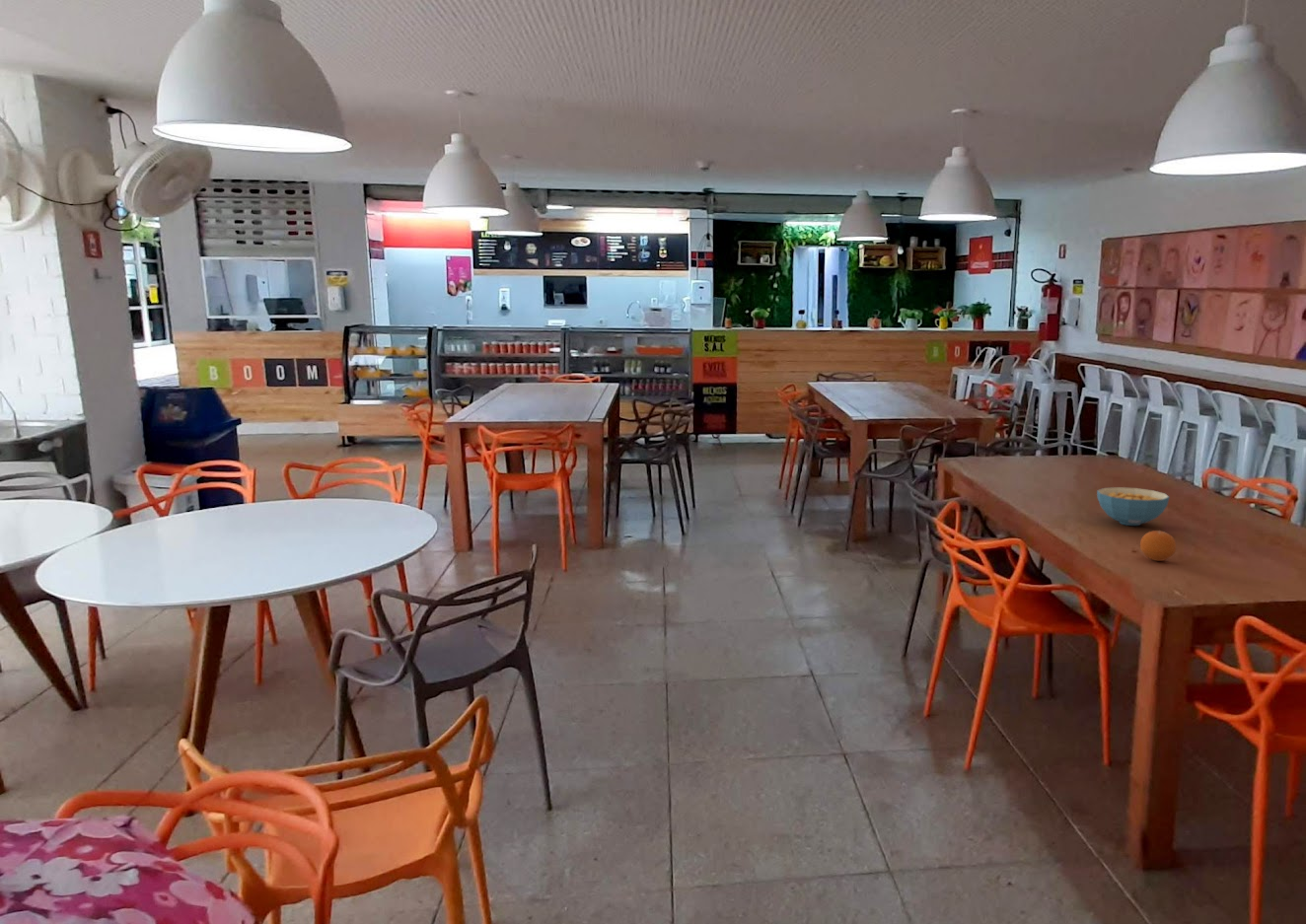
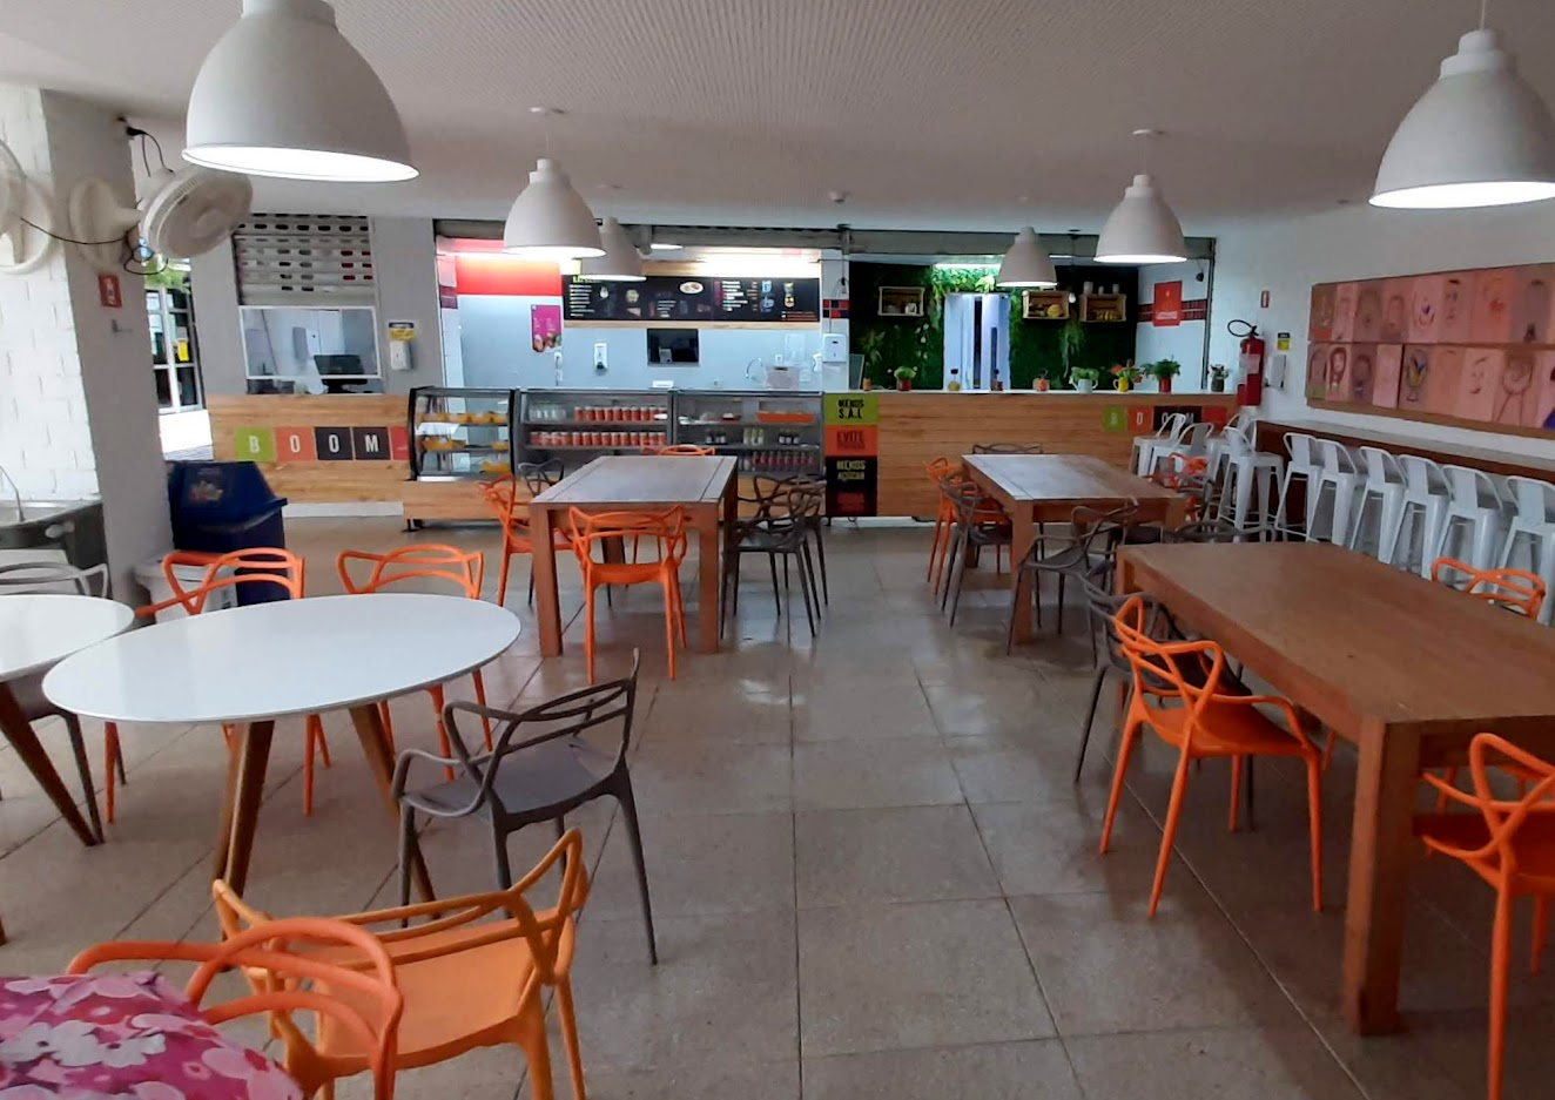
- cereal bowl [1096,486,1170,527]
- fruit [1139,530,1177,562]
